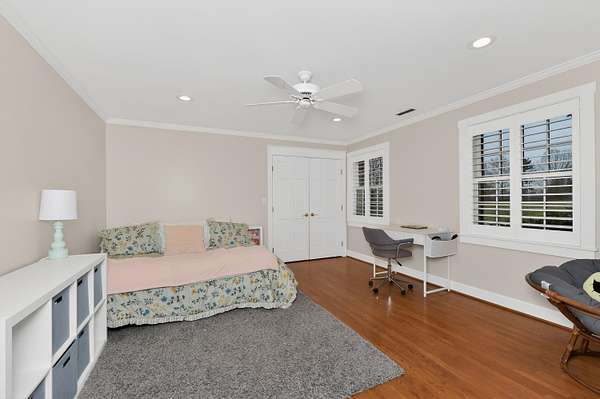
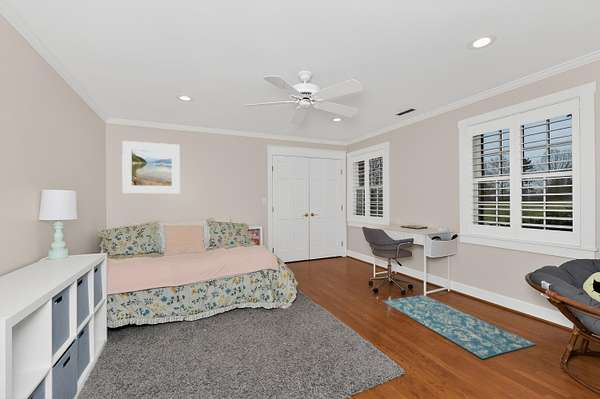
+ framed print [121,140,181,194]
+ rug [382,294,537,360]
